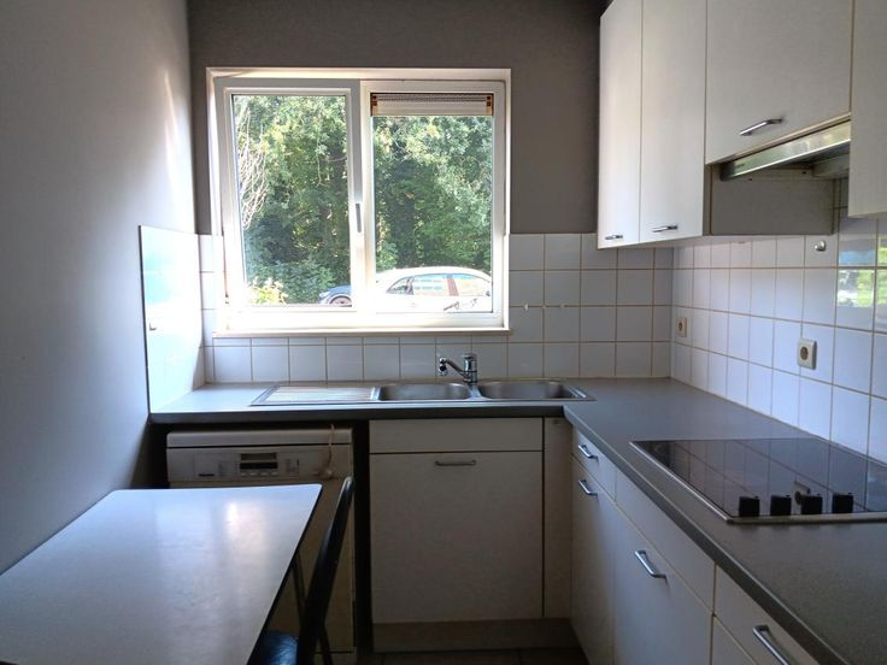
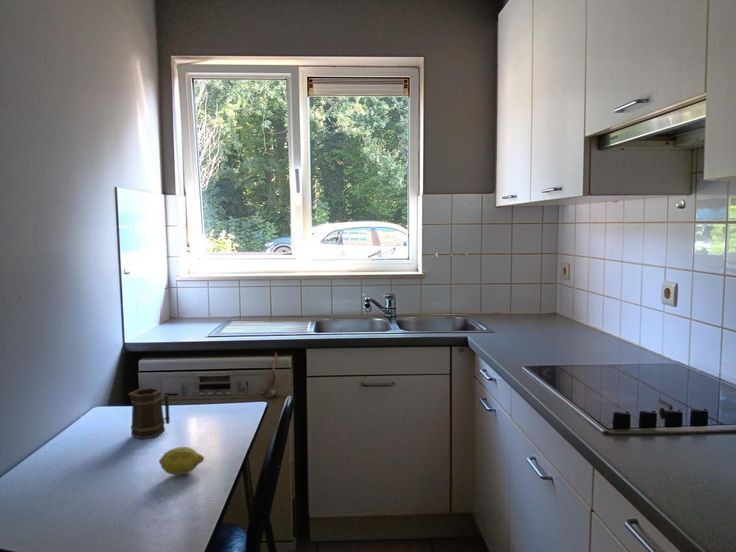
+ fruit [158,446,205,476]
+ mug [127,387,171,440]
